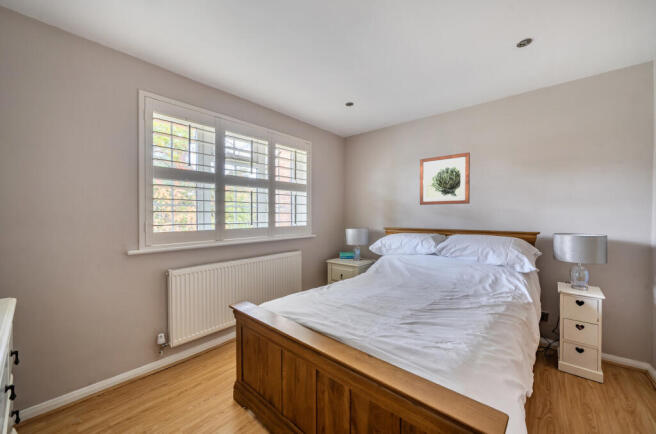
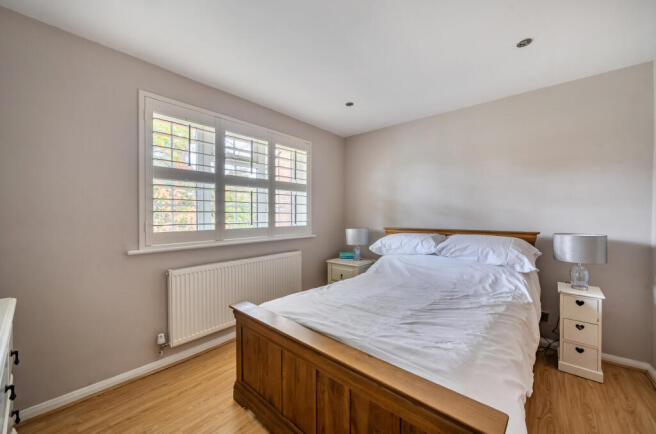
- wall art [419,151,471,206]
